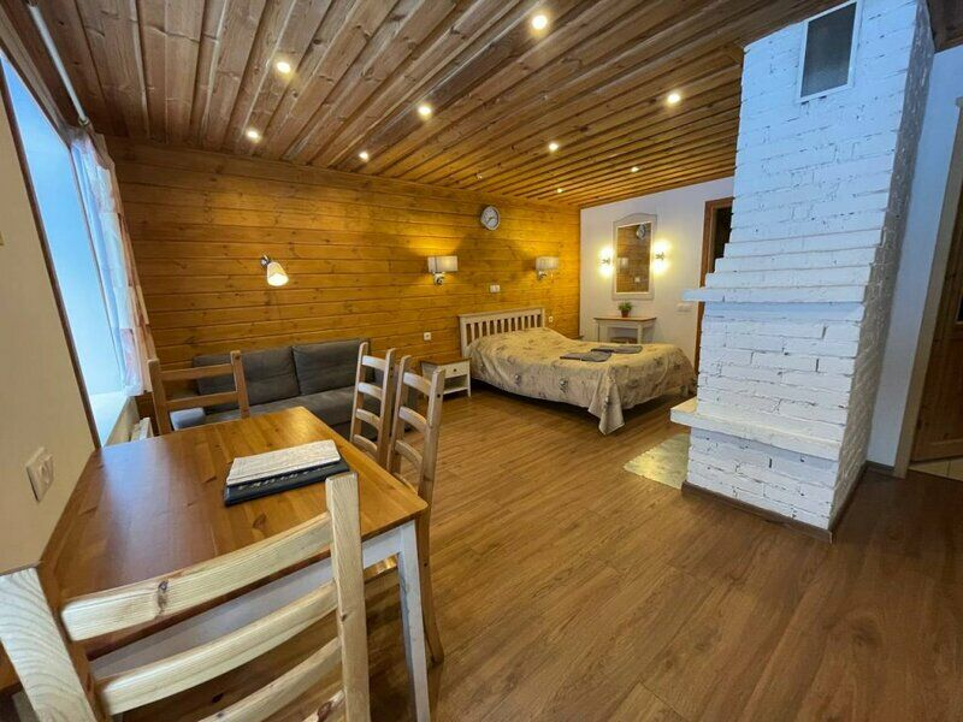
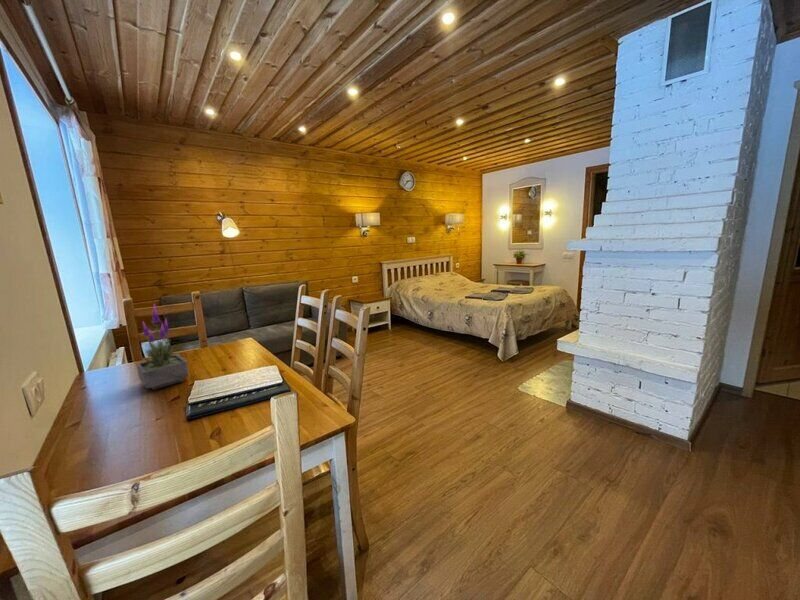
+ potted plant [135,302,190,391]
